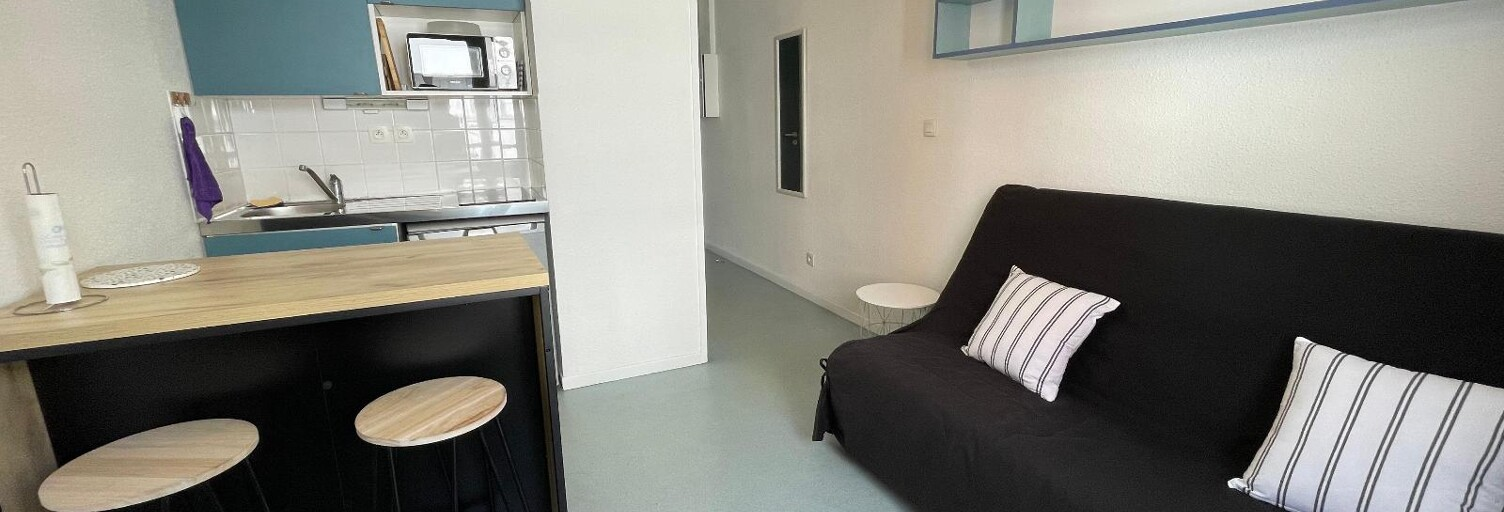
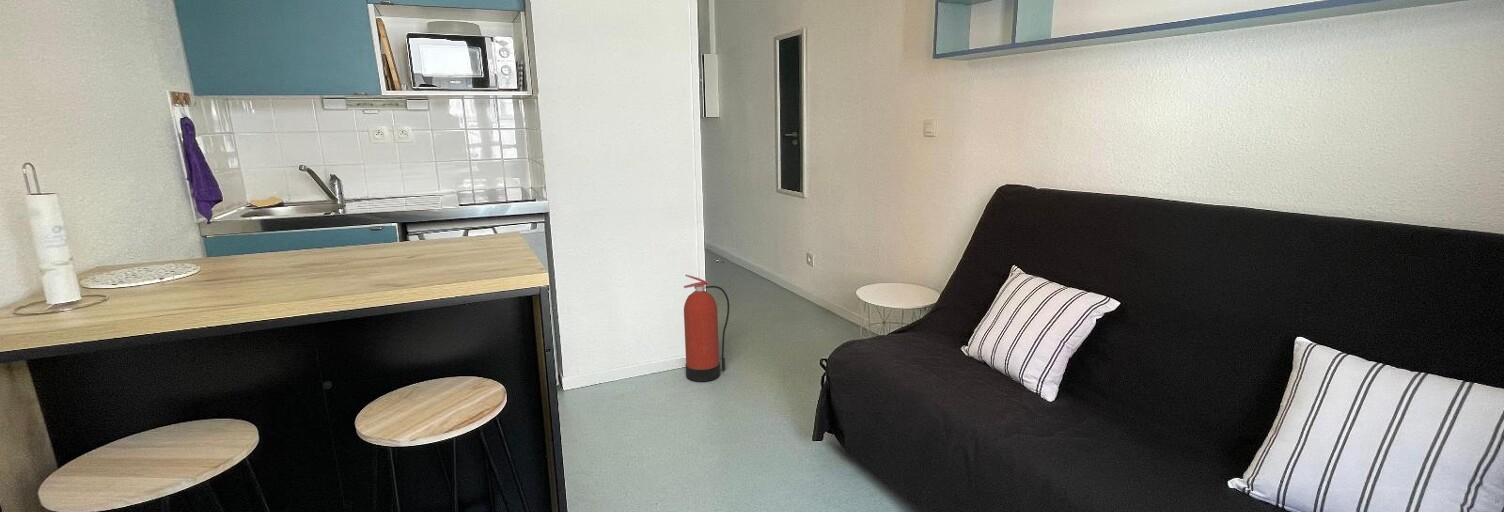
+ fire extinguisher [683,274,730,383]
